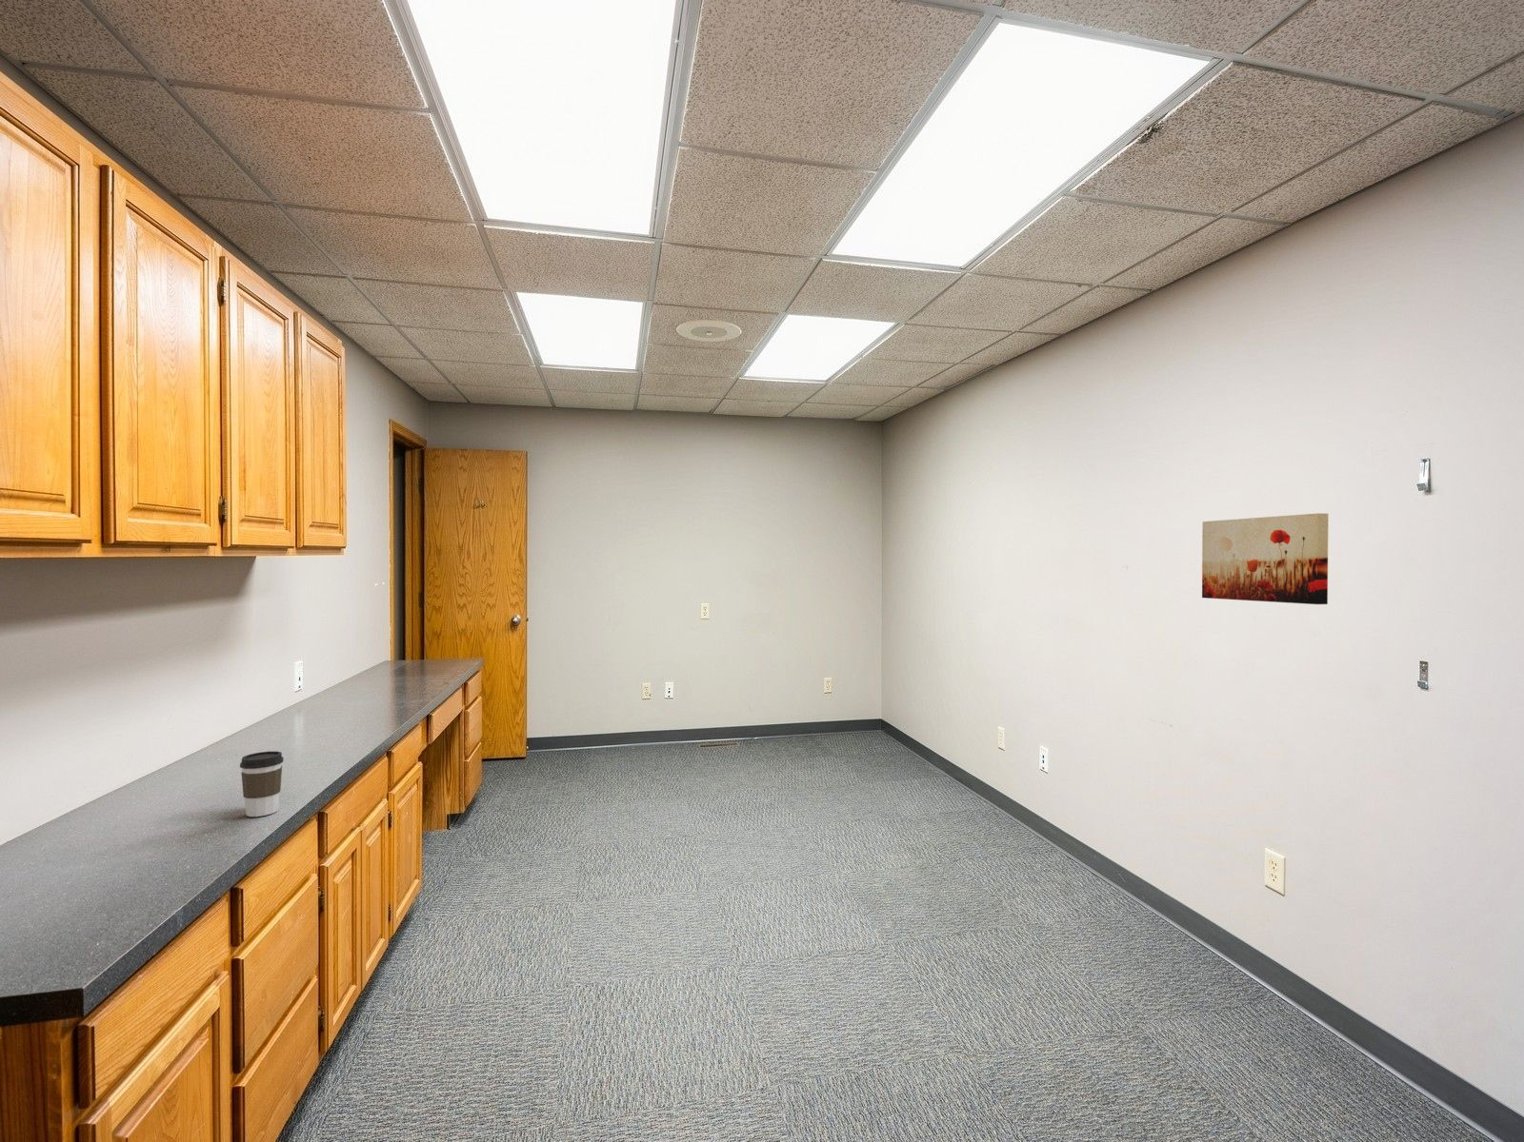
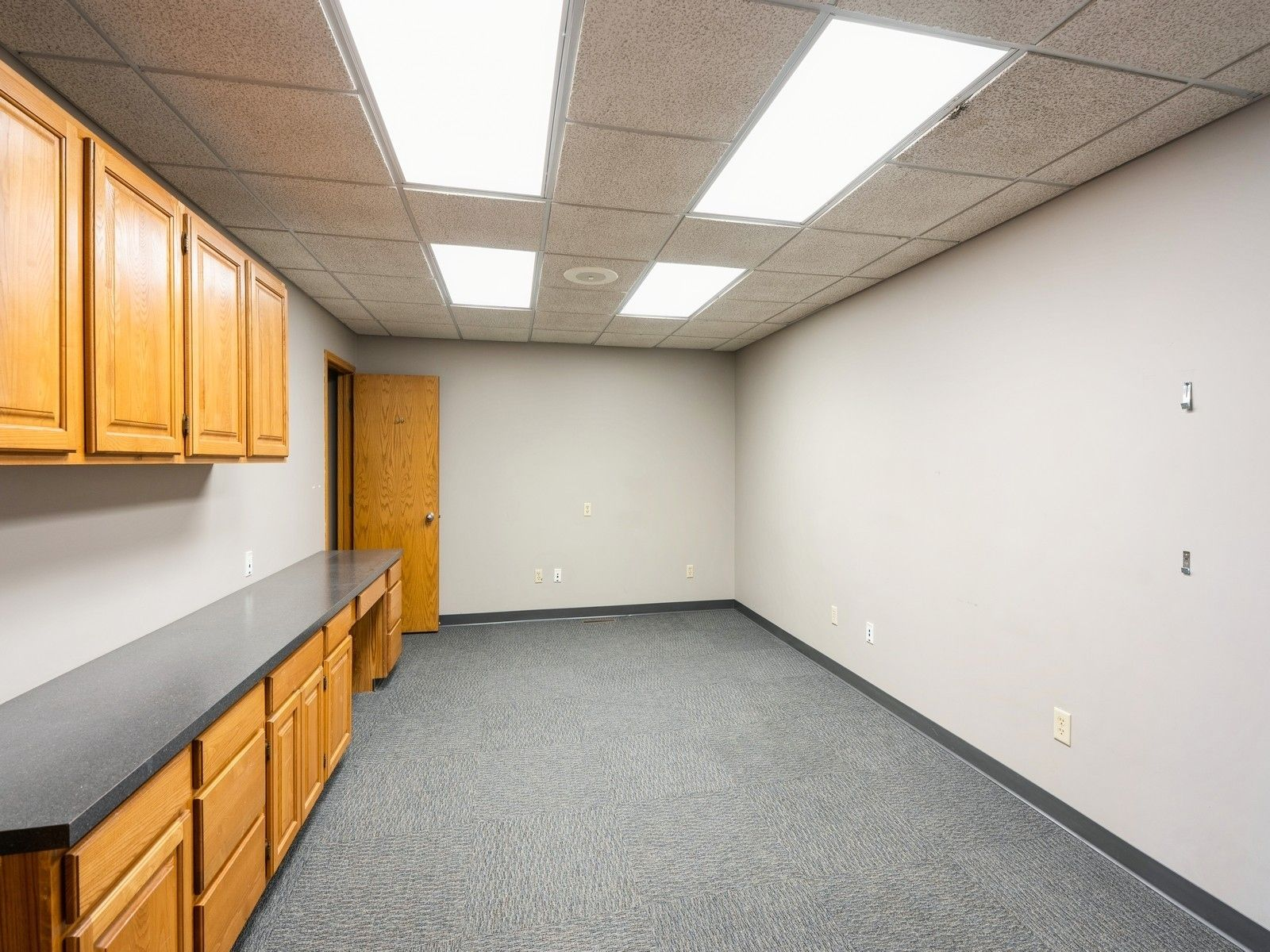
- wall art [1201,512,1330,606]
- coffee cup [239,750,284,817]
